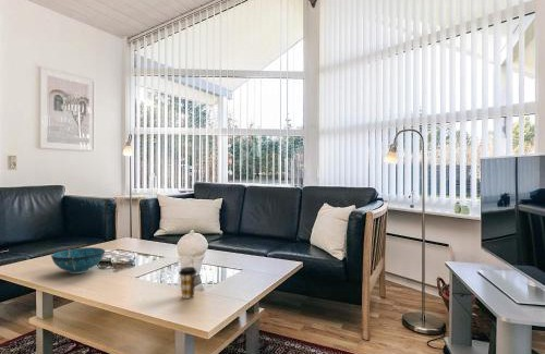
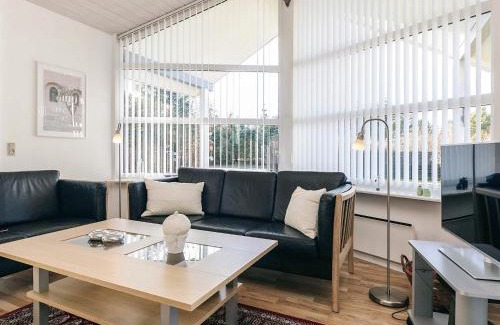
- decorative bowl [50,246,106,274]
- coffee cup [178,266,198,300]
